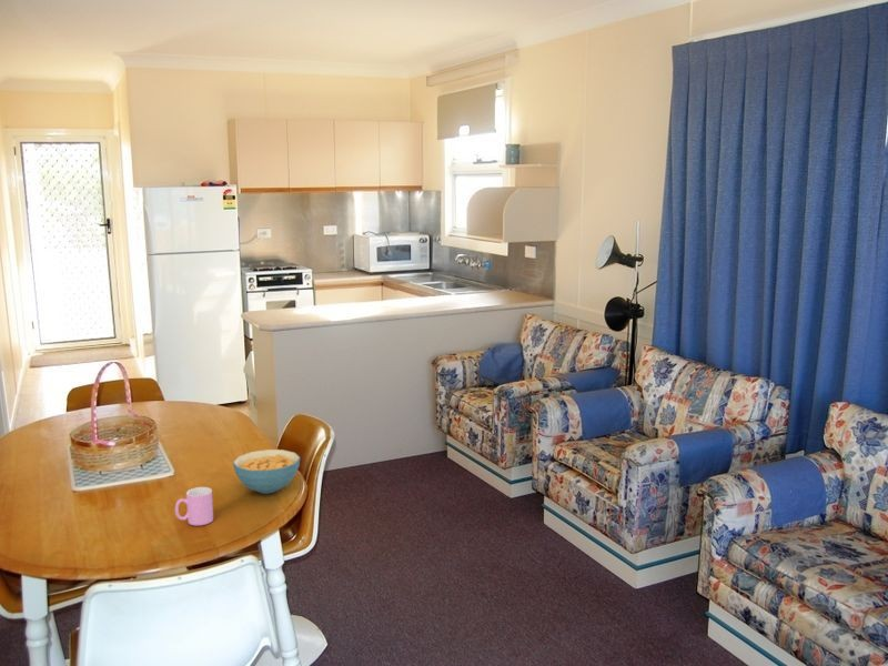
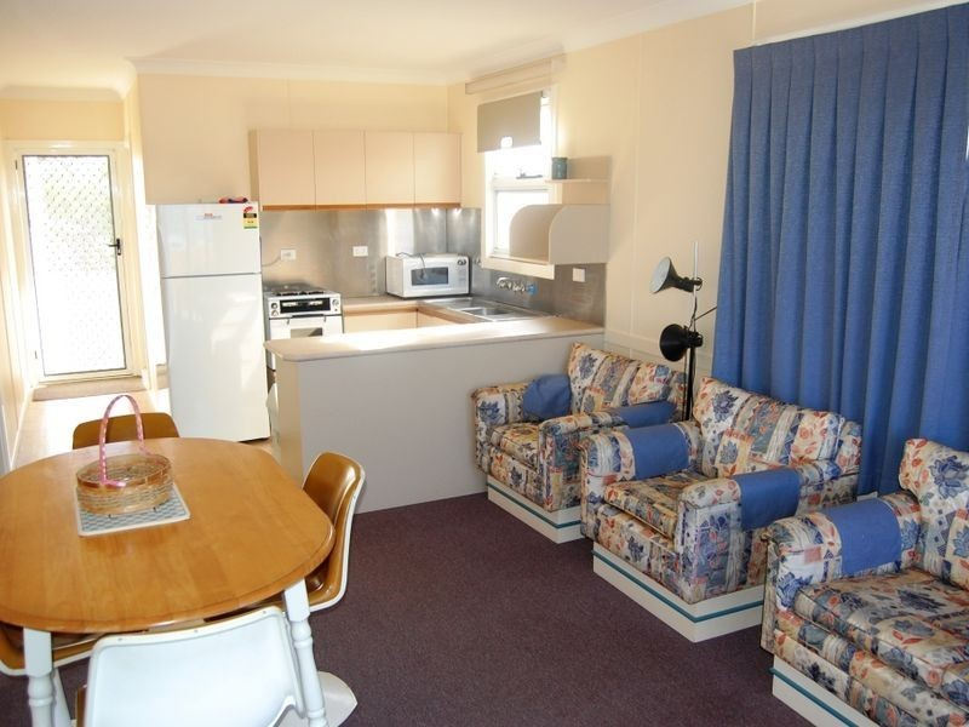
- cup [174,486,214,526]
- cereal bowl [232,448,301,495]
